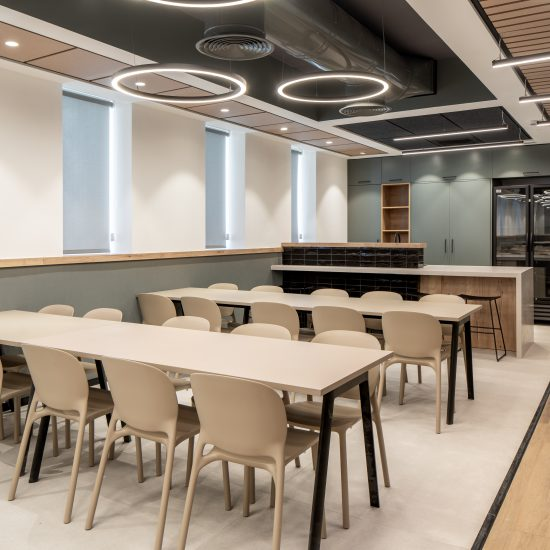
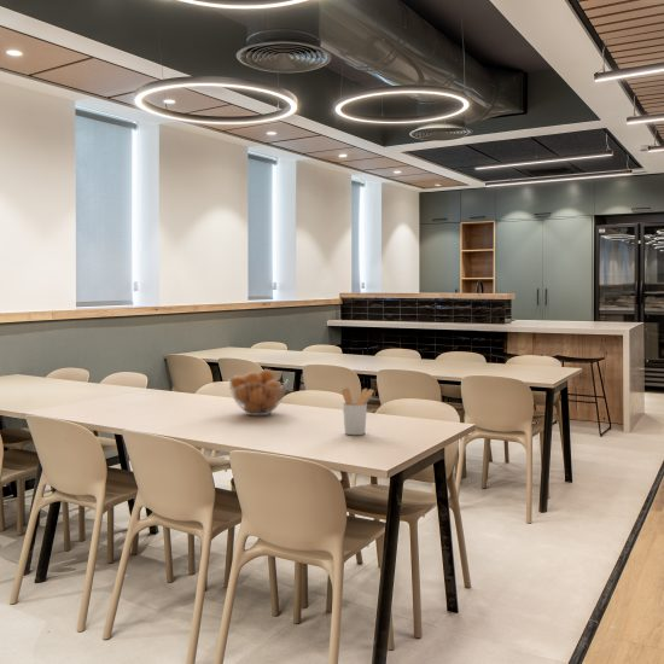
+ utensil holder [340,386,375,436]
+ fruit basket [227,368,290,417]
